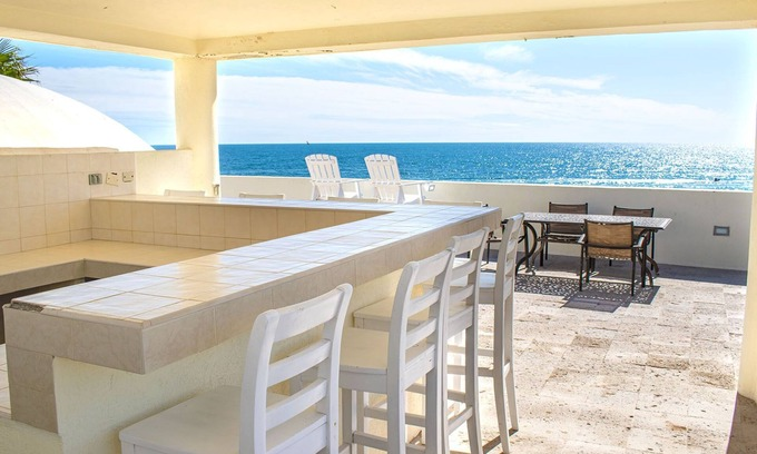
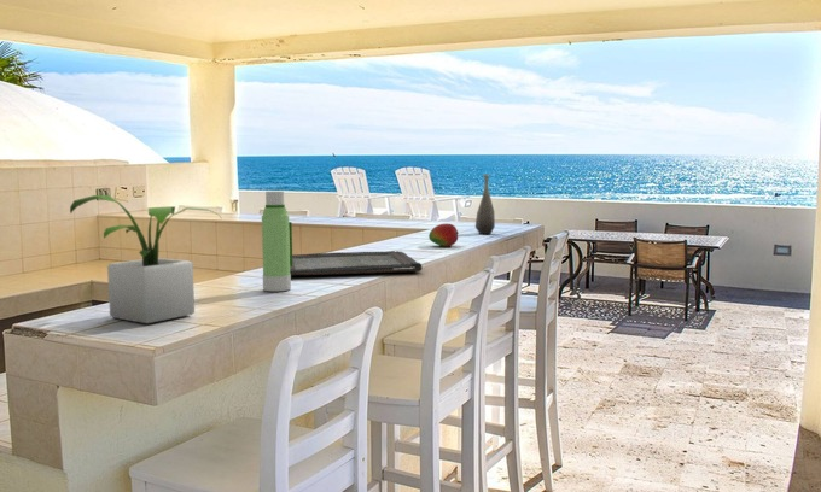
+ potted plant [69,194,223,324]
+ serving tray [290,250,424,276]
+ bottle [474,174,496,235]
+ water bottle [261,191,293,293]
+ fruit [427,222,460,248]
